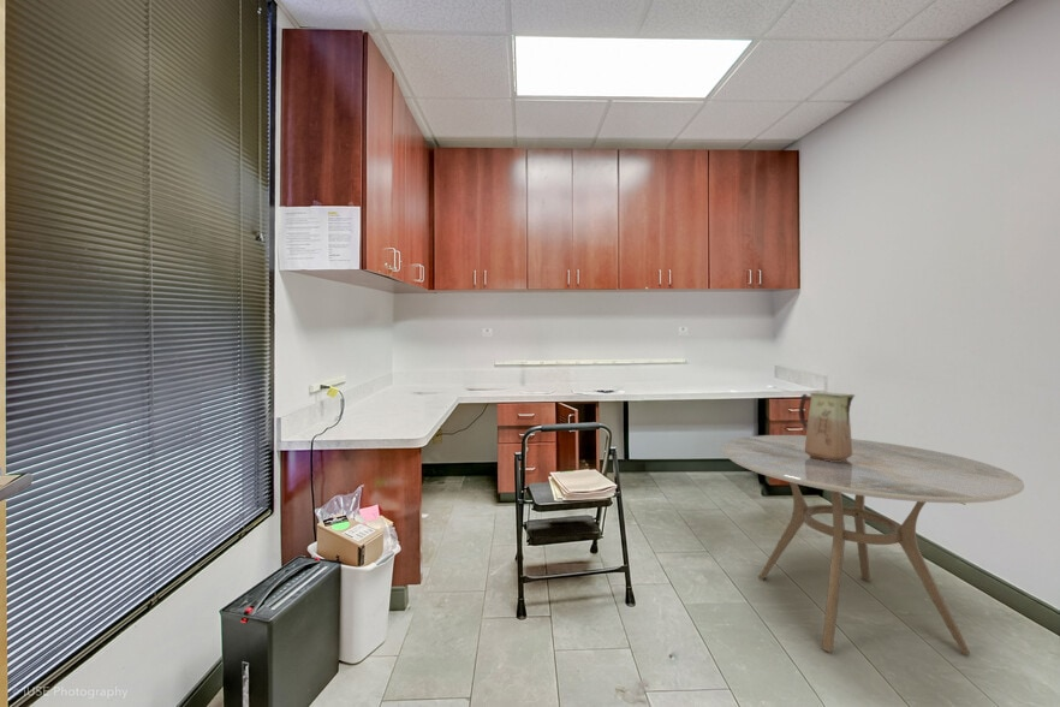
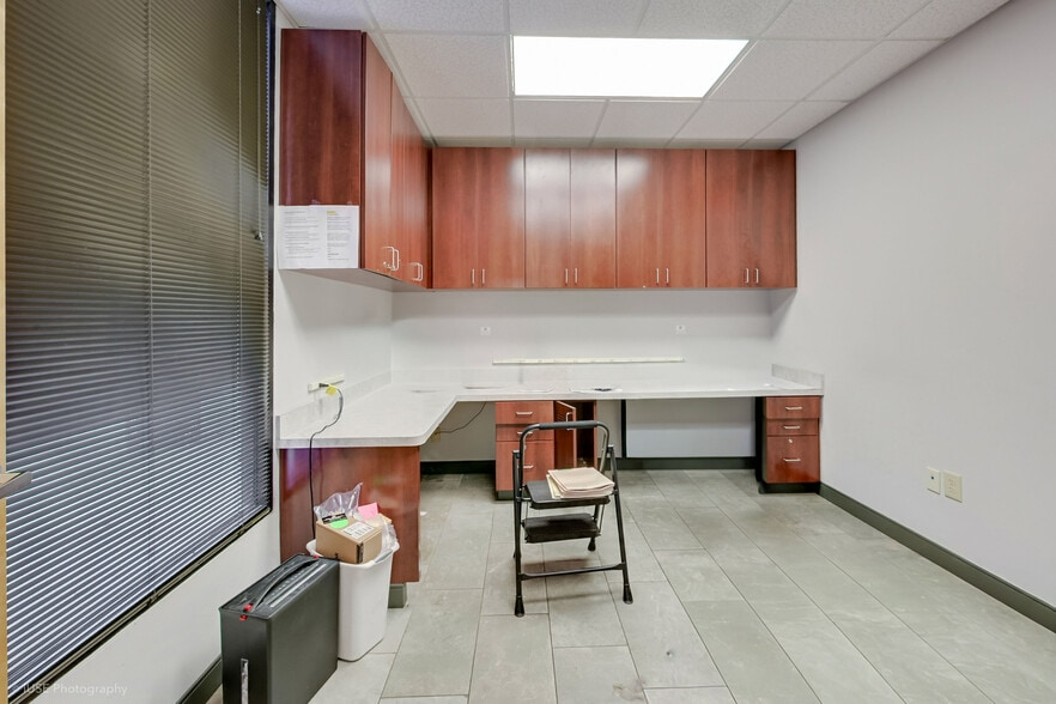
- dining table [721,434,1025,656]
- vase [798,391,856,462]
